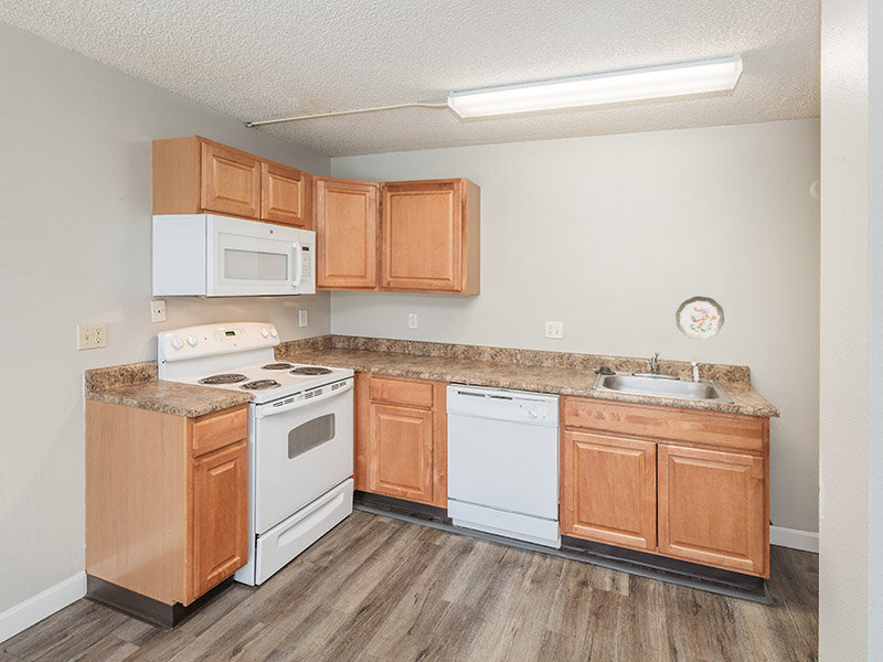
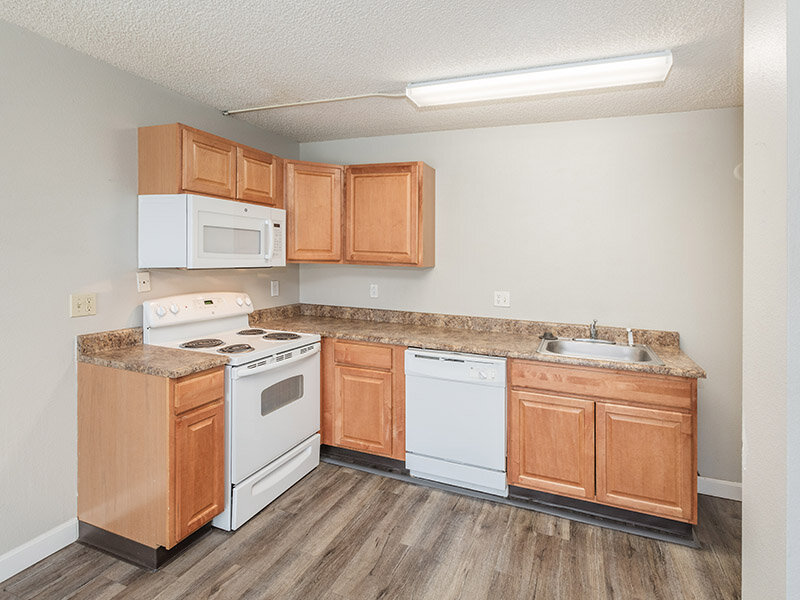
- decorative plate [674,295,725,341]
